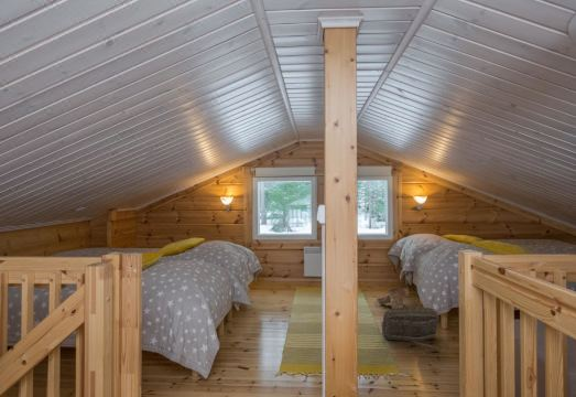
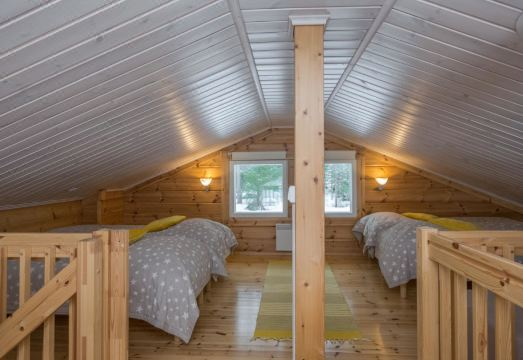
- boots [376,287,410,311]
- backpack [380,307,439,343]
